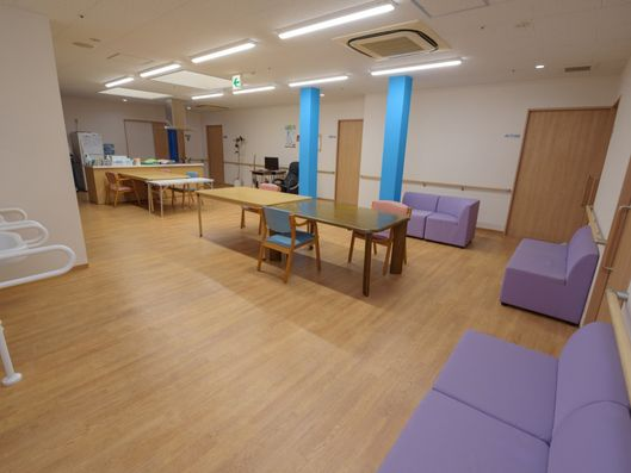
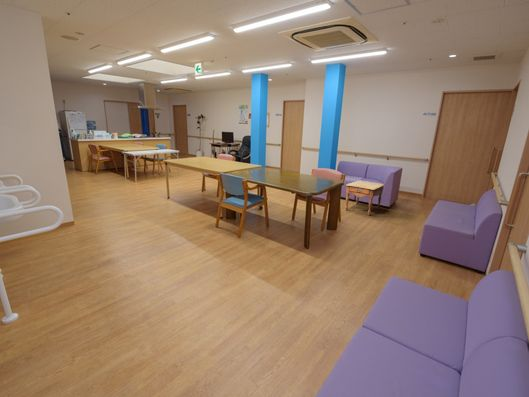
+ side table [344,179,386,216]
